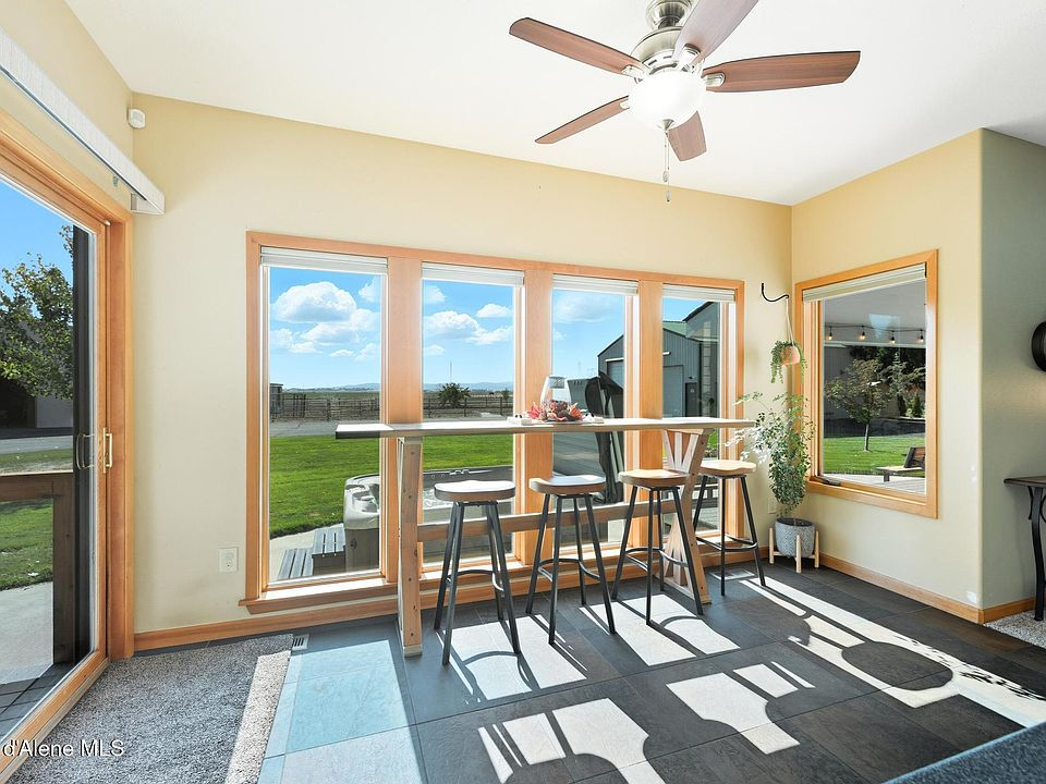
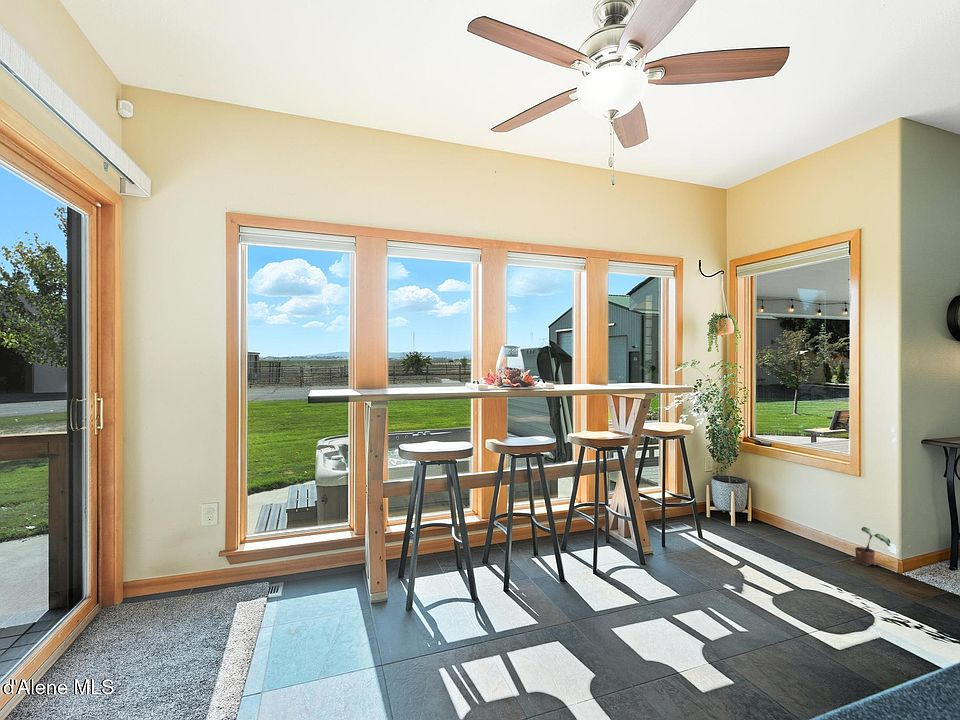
+ potted plant [850,526,891,566]
